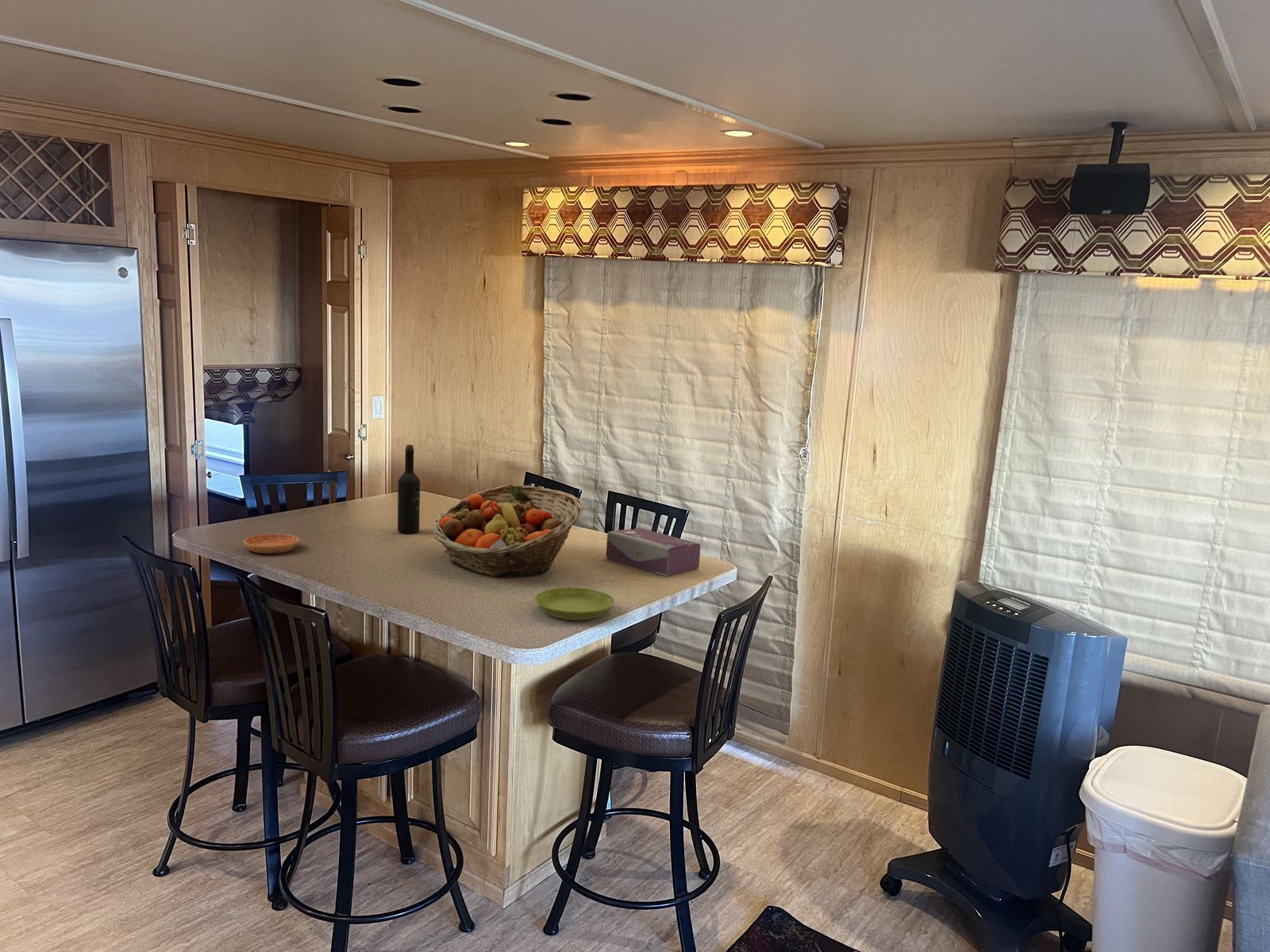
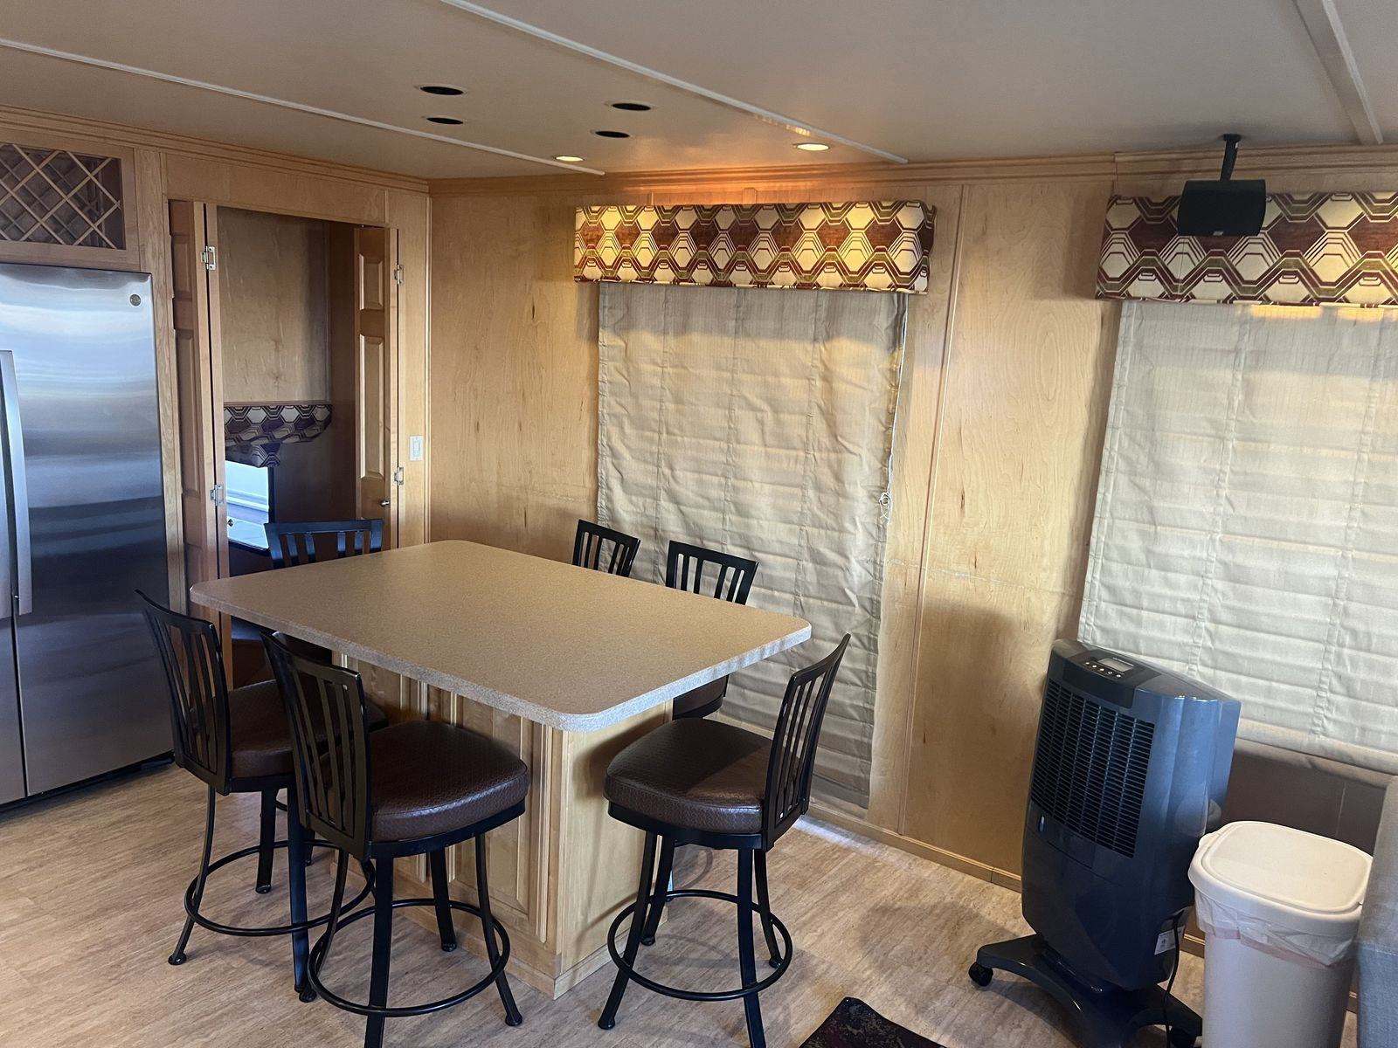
- fruit basket [431,484,583,578]
- saucer [534,586,615,621]
- saucer [243,533,300,555]
- tissue box [606,527,702,577]
- wine bottle [397,444,421,534]
